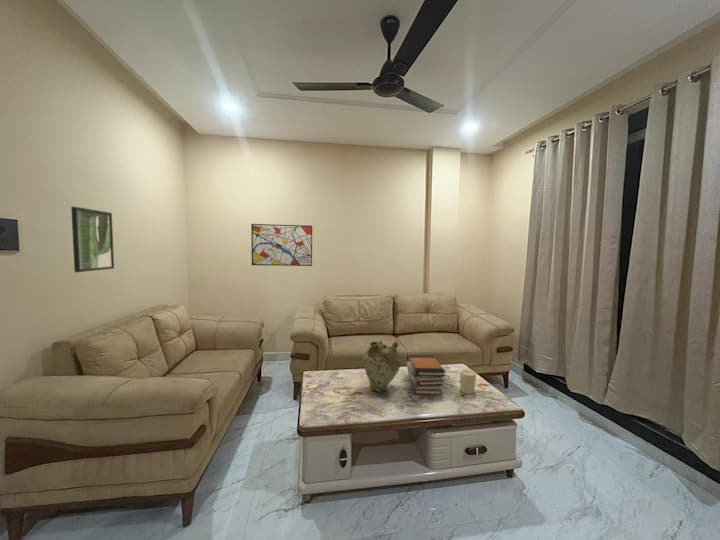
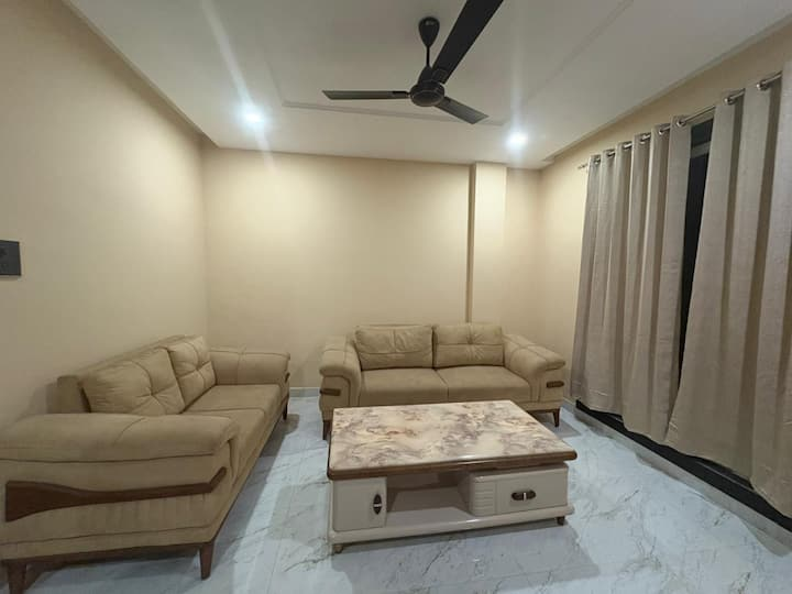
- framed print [70,206,115,273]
- wall art [250,223,313,267]
- candle [459,369,477,395]
- book stack [406,355,447,396]
- vase [363,340,402,393]
